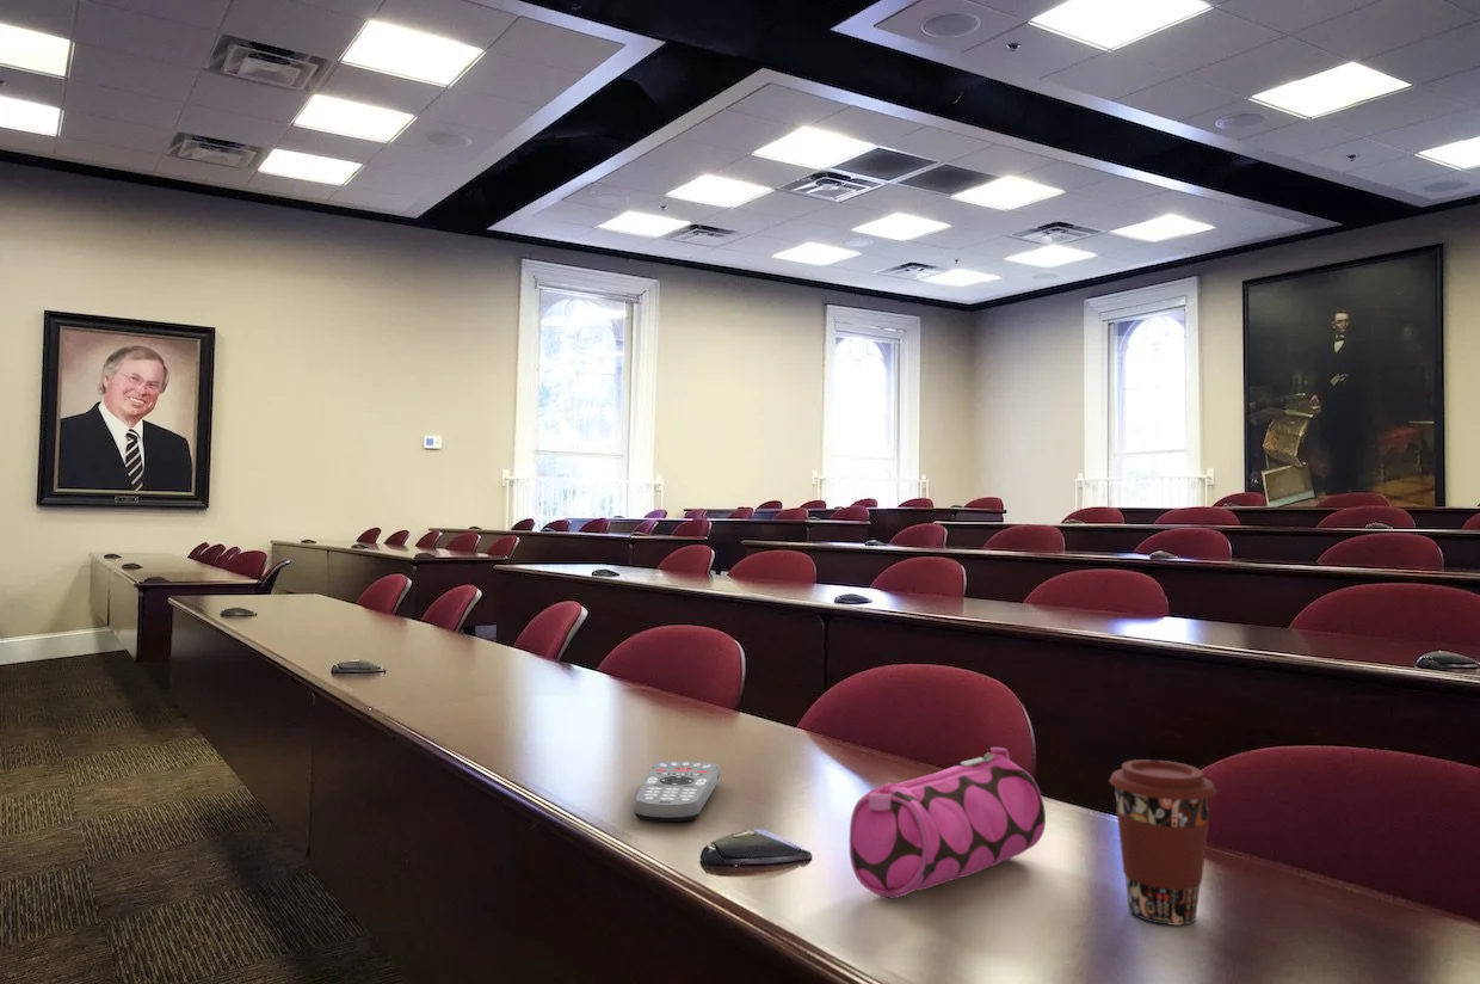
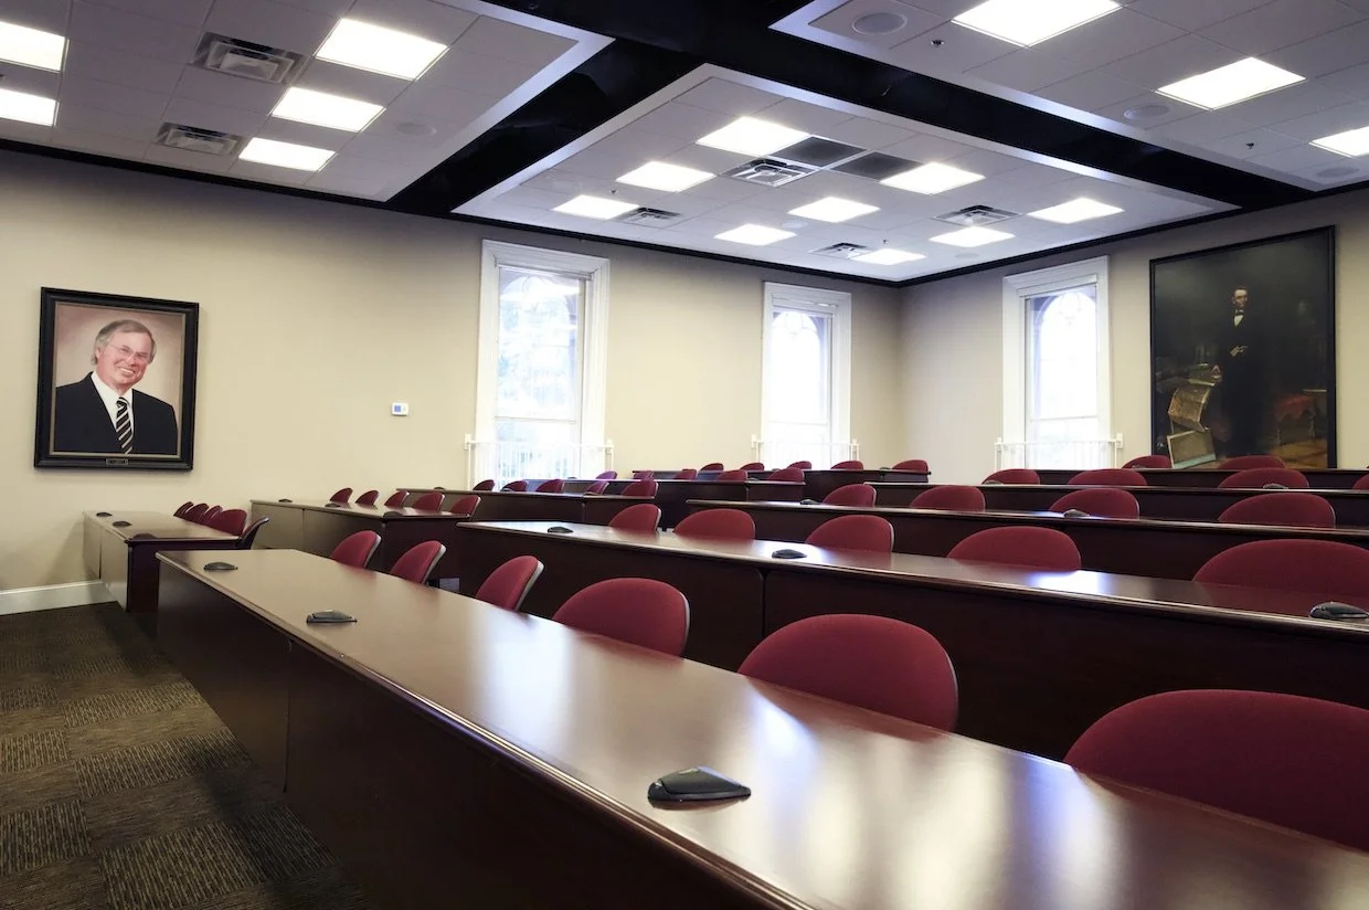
- remote control [631,759,721,823]
- pencil case [849,746,1047,899]
- coffee cup [1108,758,1219,927]
